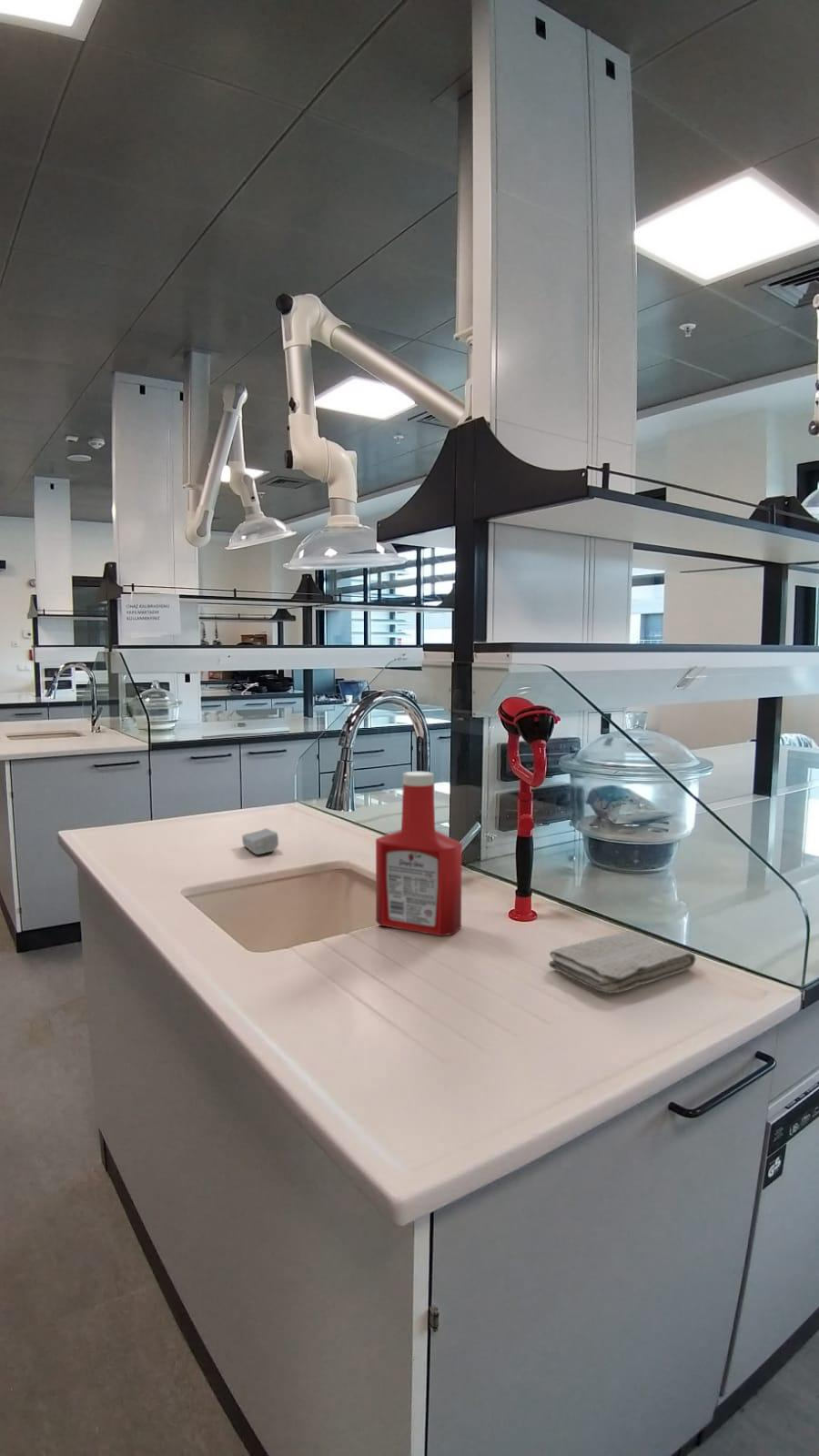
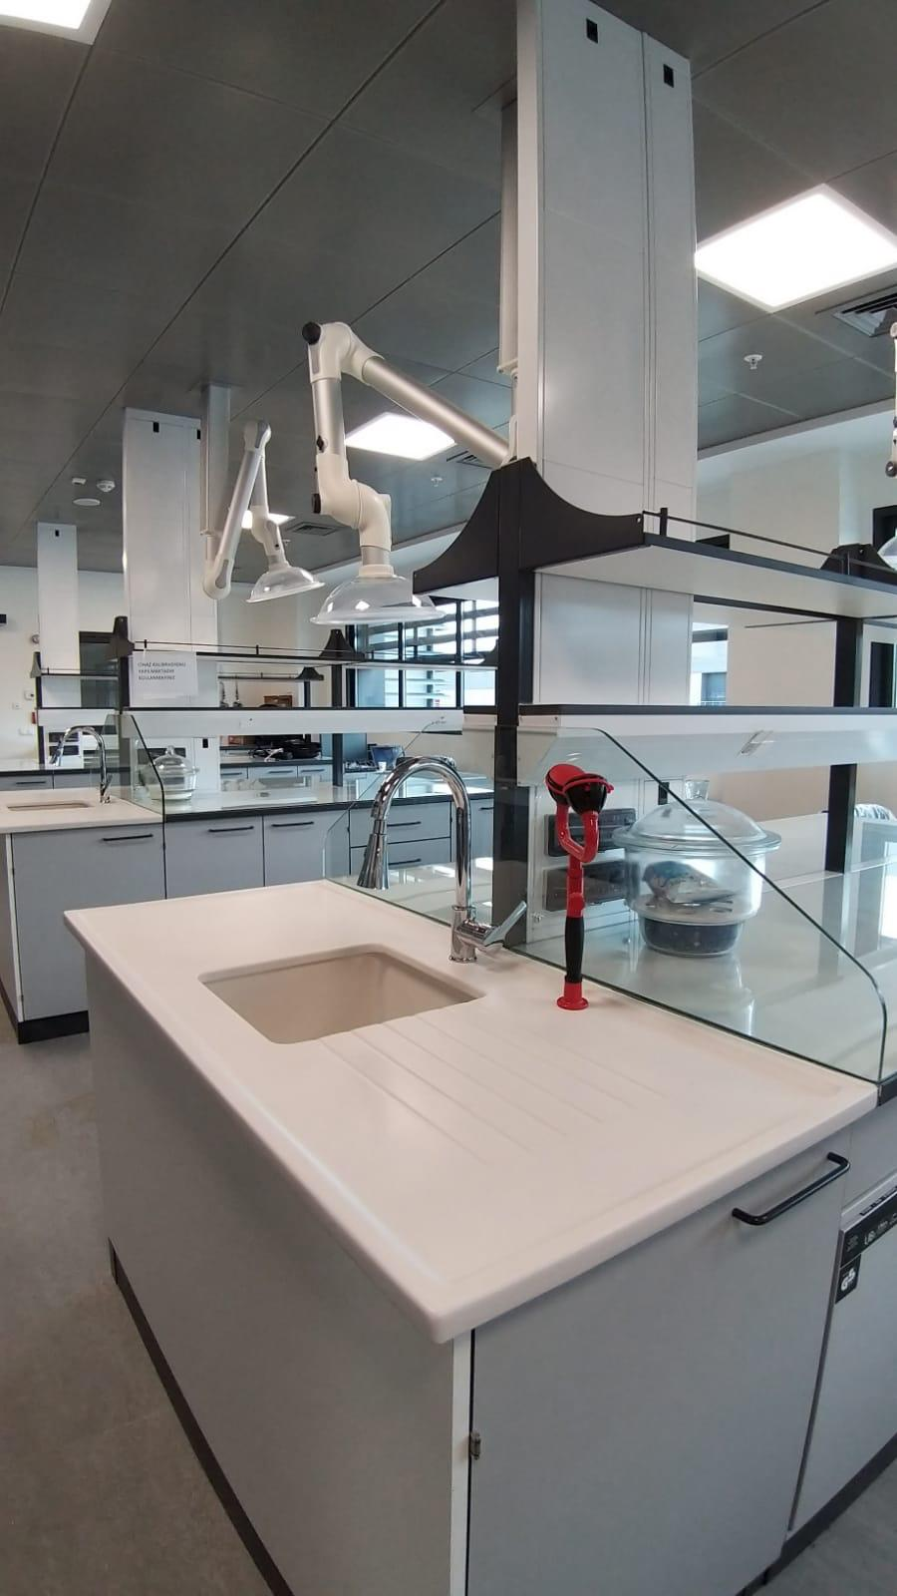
- washcloth [548,930,697,995]
- soap bar [241,827,279,855]
- soap bottle [375,771,463,936]
